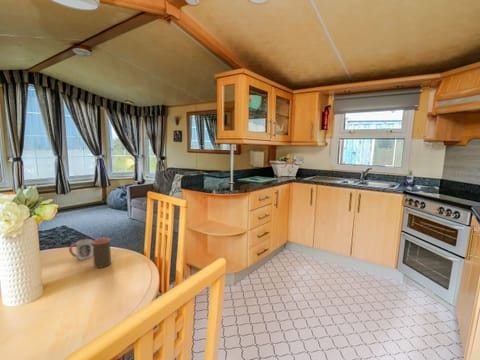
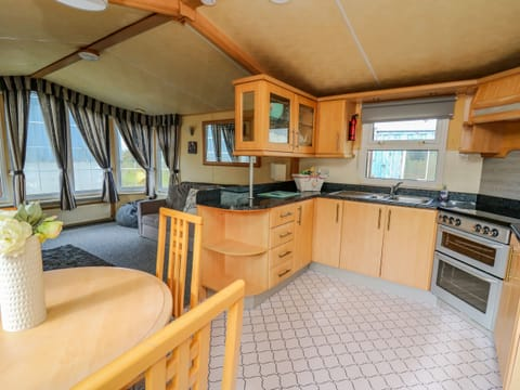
- cup [68,238,93,261]
- cup [92,237,112,269]
